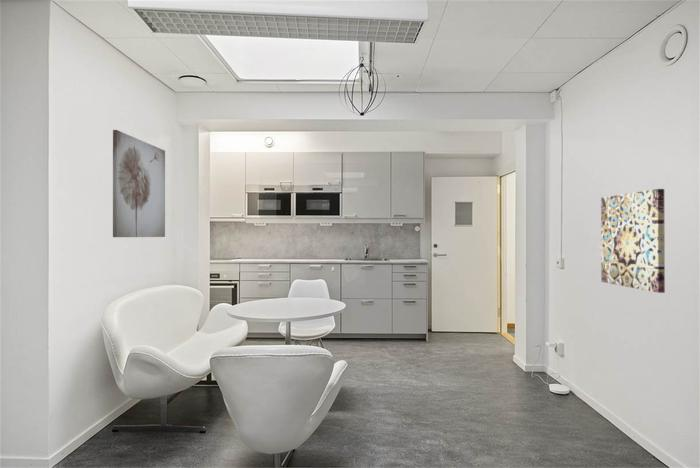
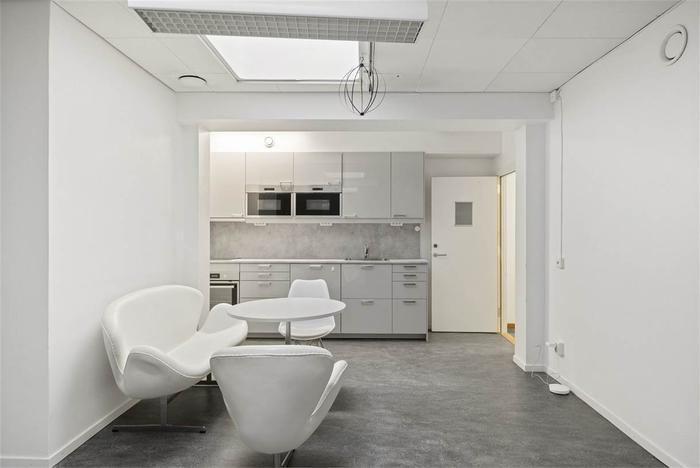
- wall art [112,129,166,238]
- wall art [600,188,666,294]
